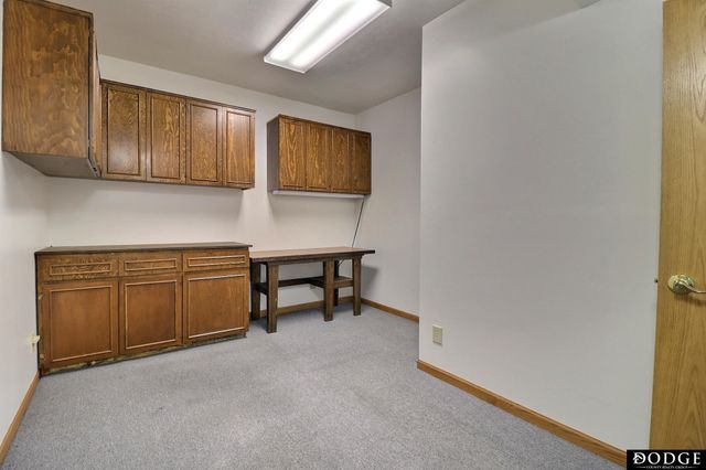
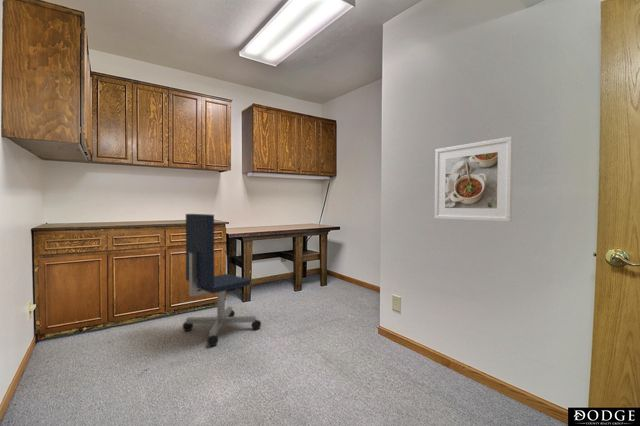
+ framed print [434,136,514,223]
+ office chair [182,213,262,347]
